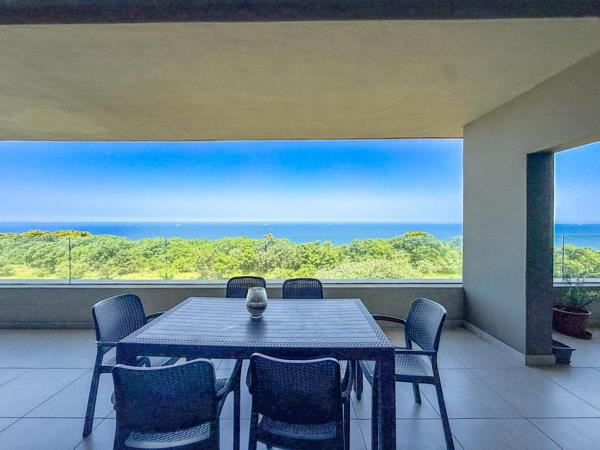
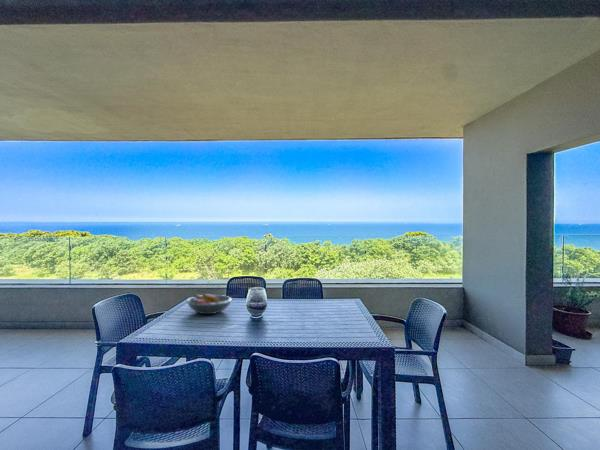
+ fruit bowl [185,294,233,315]
